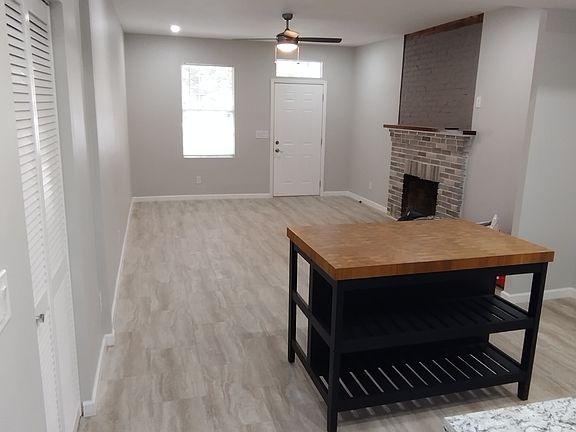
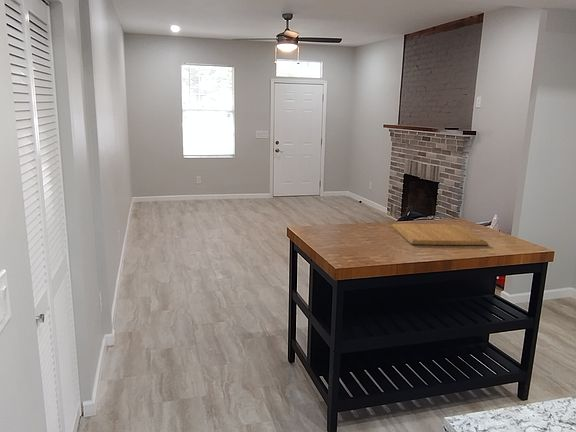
+ chopping board [391,223,489,246]
